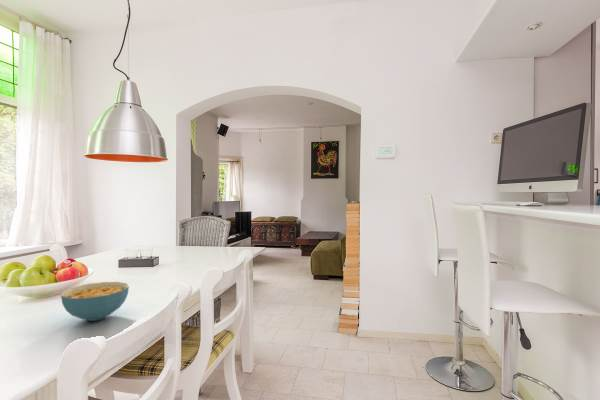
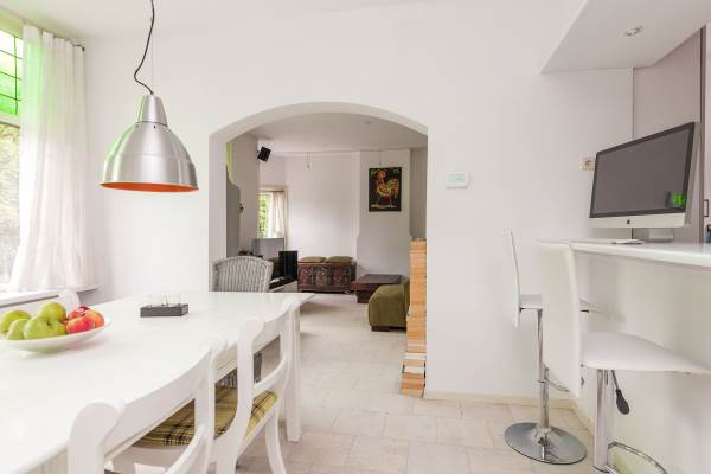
- cereal bowl [60,281,130,322]
